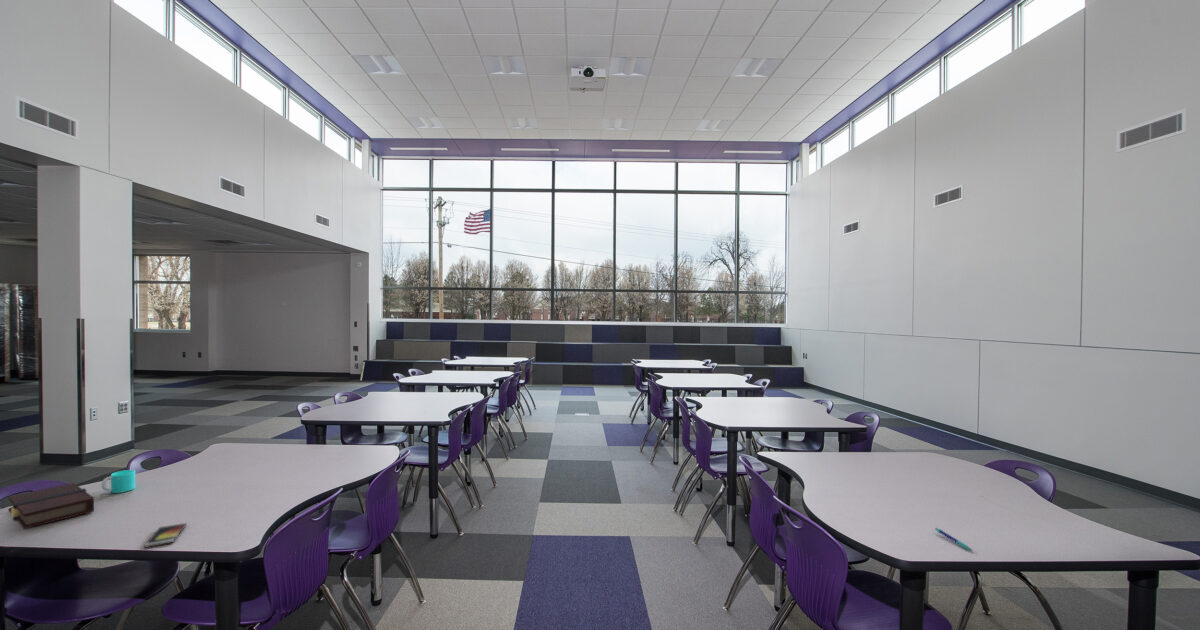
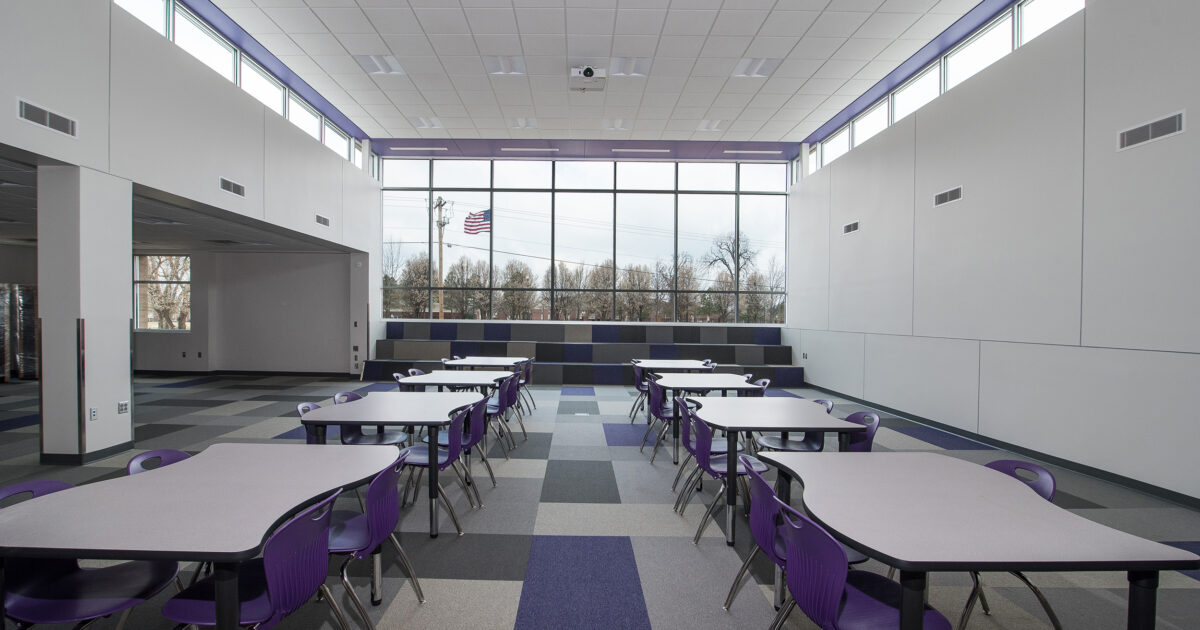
- smartphone [143,522,188,549]
- cup [101,469,136,494]
- book [7,482,95,530]
- pen [934,527,973,552]
